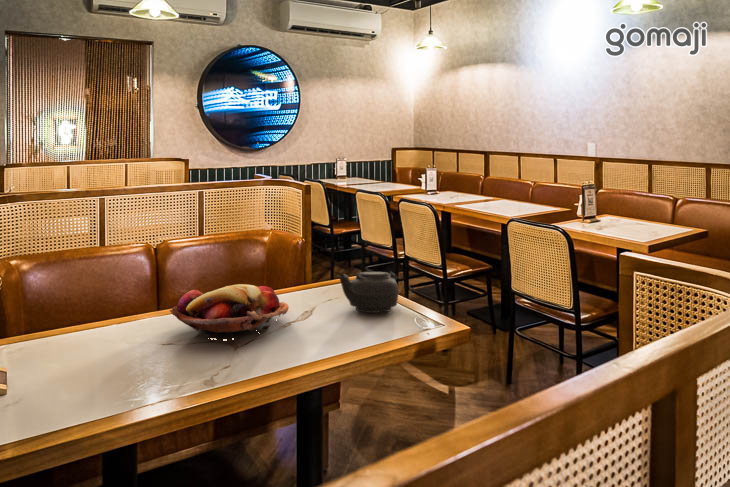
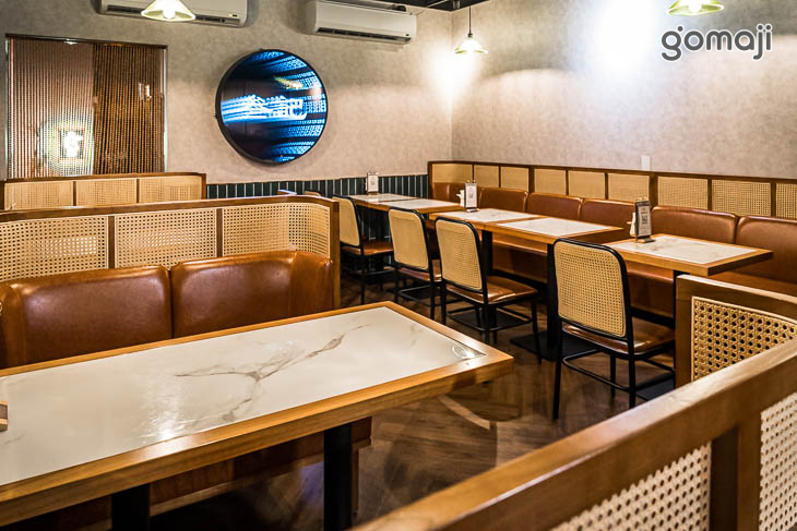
- teapot [337,270,400,314]
- fruit basket [169,283,289,341]
